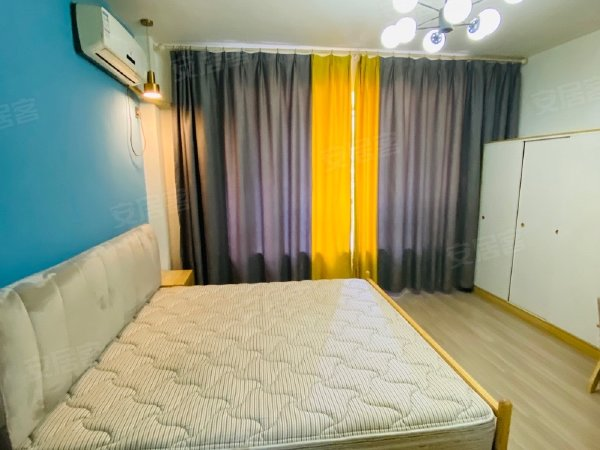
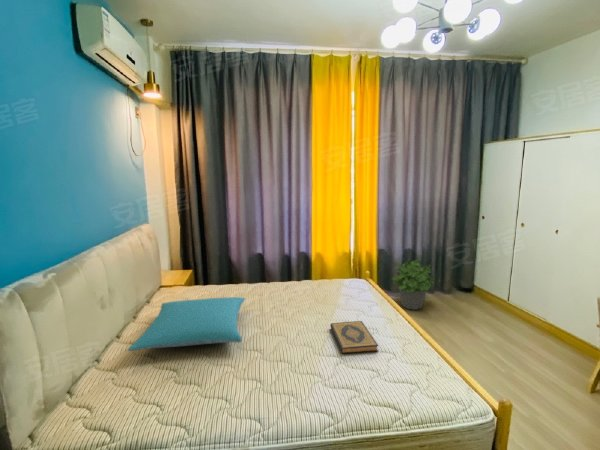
+ potted plant [391,258,437,311]
+ pillow [127,296,246,352]
+ hardback book [329,320,379,355]
